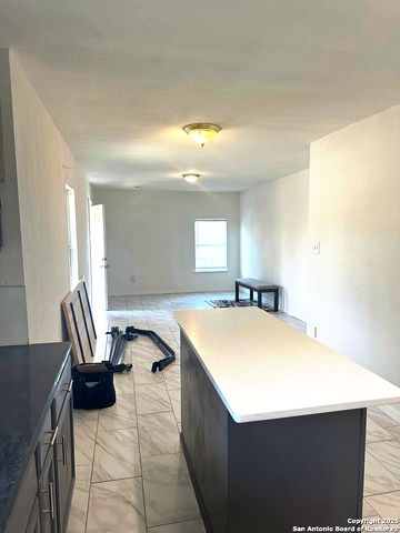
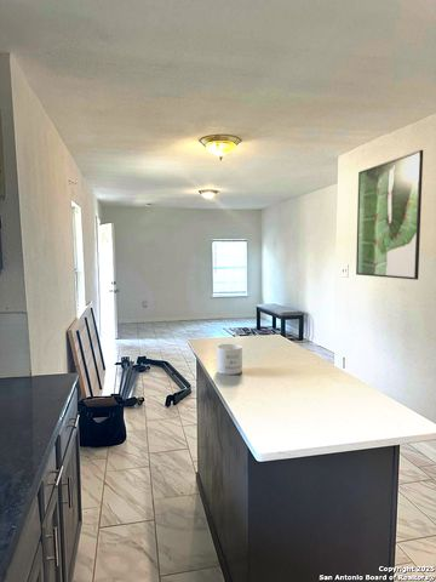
+ mug [216,343,243,376]
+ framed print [355,149,424,281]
